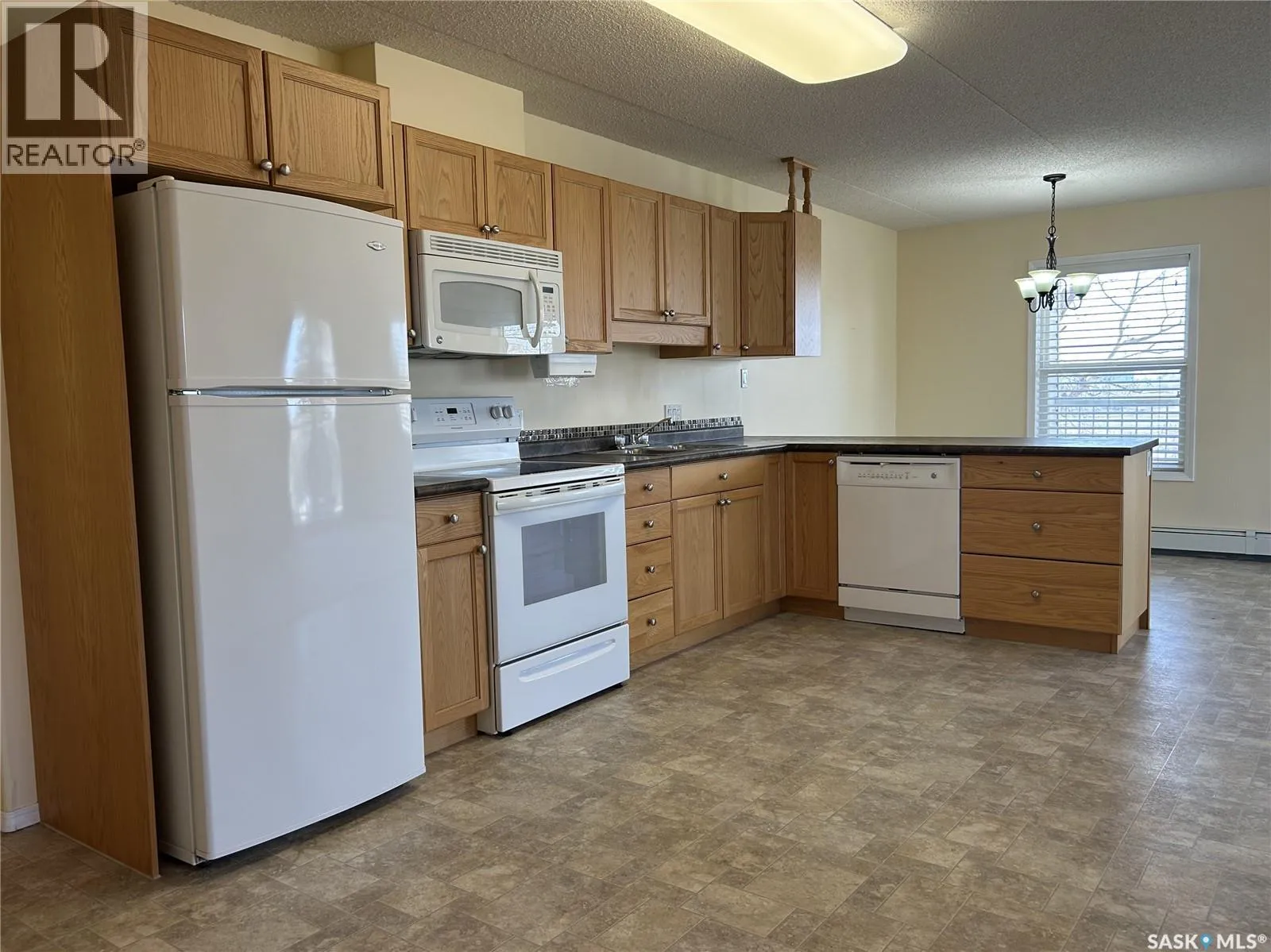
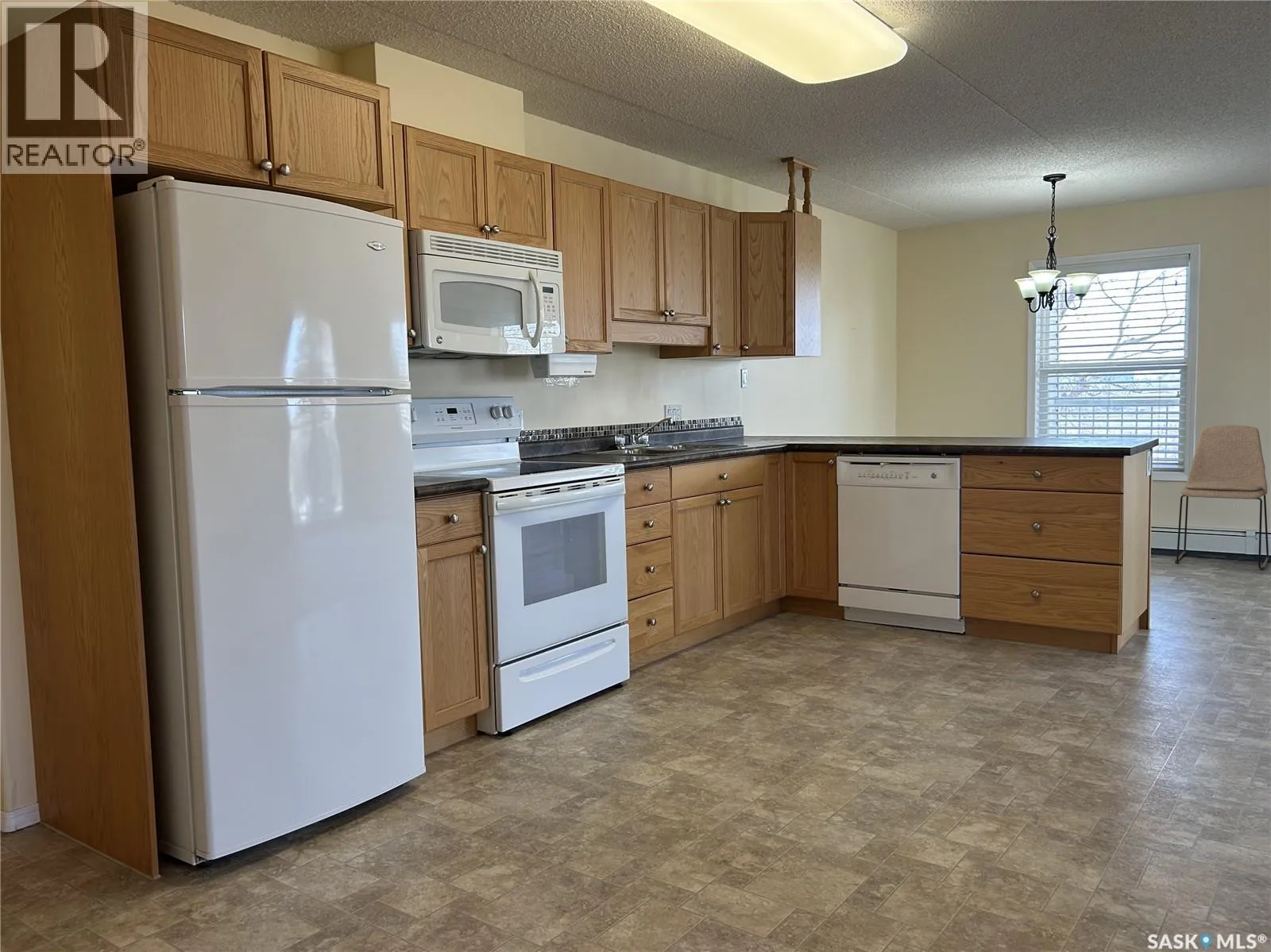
+ chair [1174,424,1269,571]
